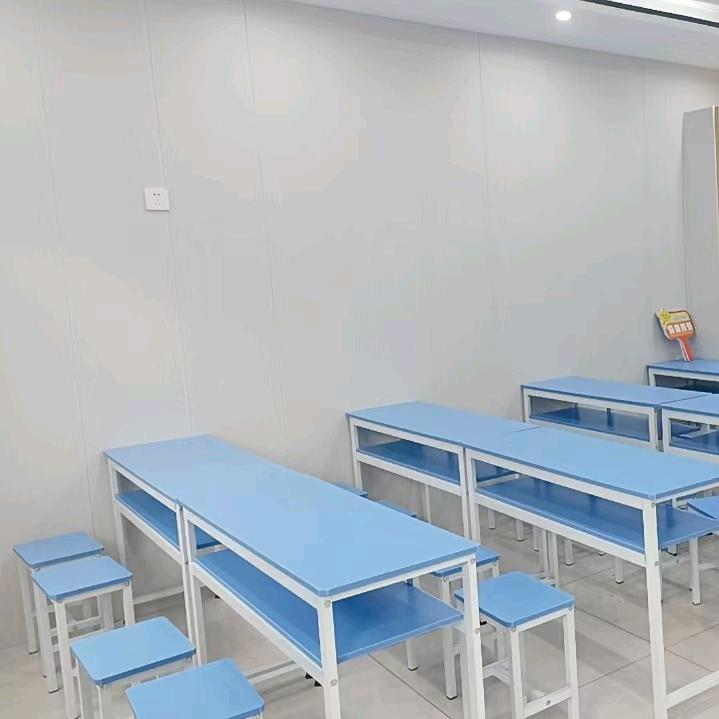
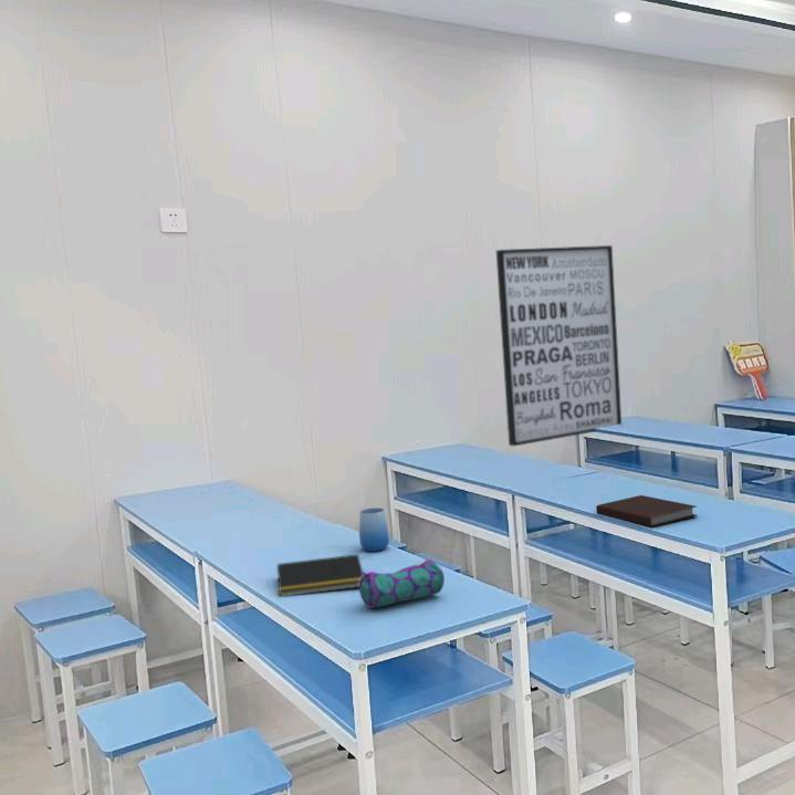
+ wall art [495,244,623,447]
+ cup [358,508,390,553]
+ notebook [595,494,698,527]
+ pencil case [358,557,446,609]
+ notepad [275,553,364,598]
